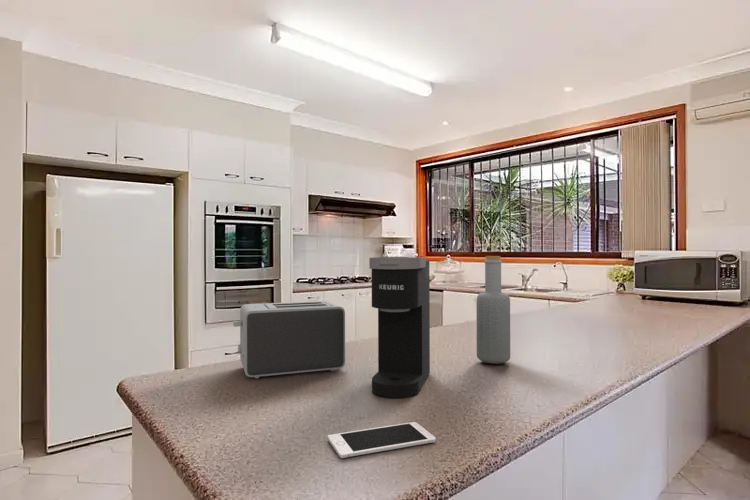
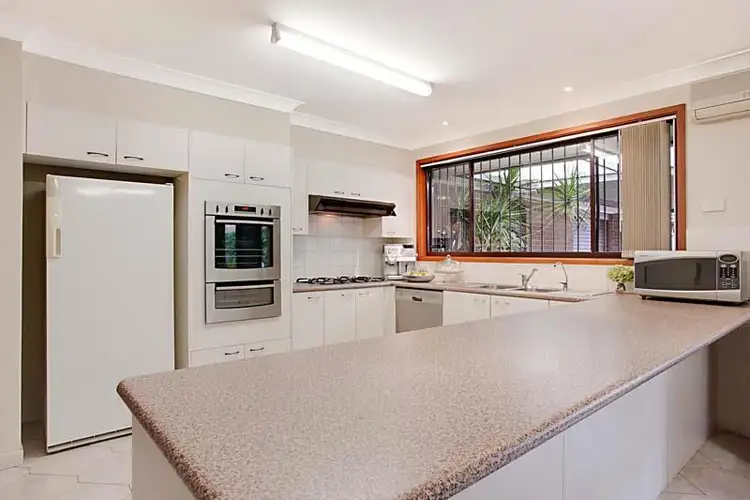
- toaster [232,300,346,380]
- cell phone [327,421,437,459]
- bottle [476,255,511,365]
- coffee maker [368,256,431,399]
